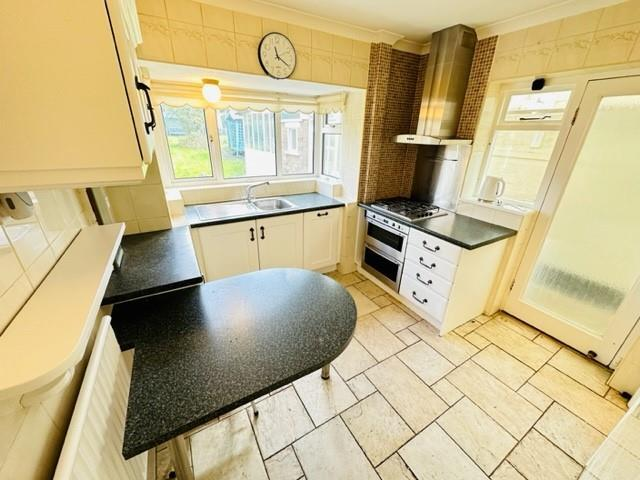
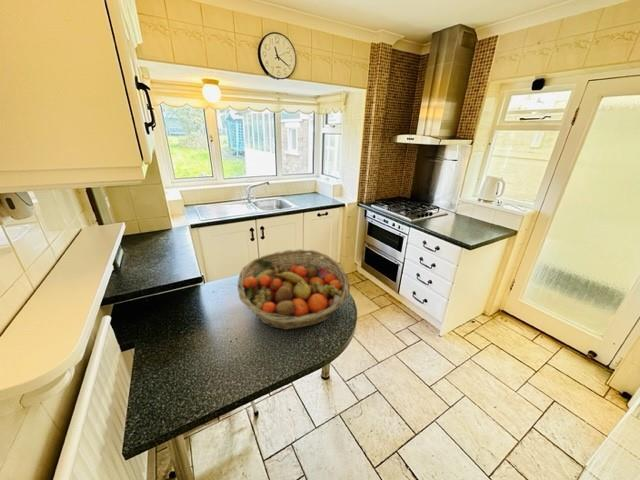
+ fruit basket [237,248,351,331]
